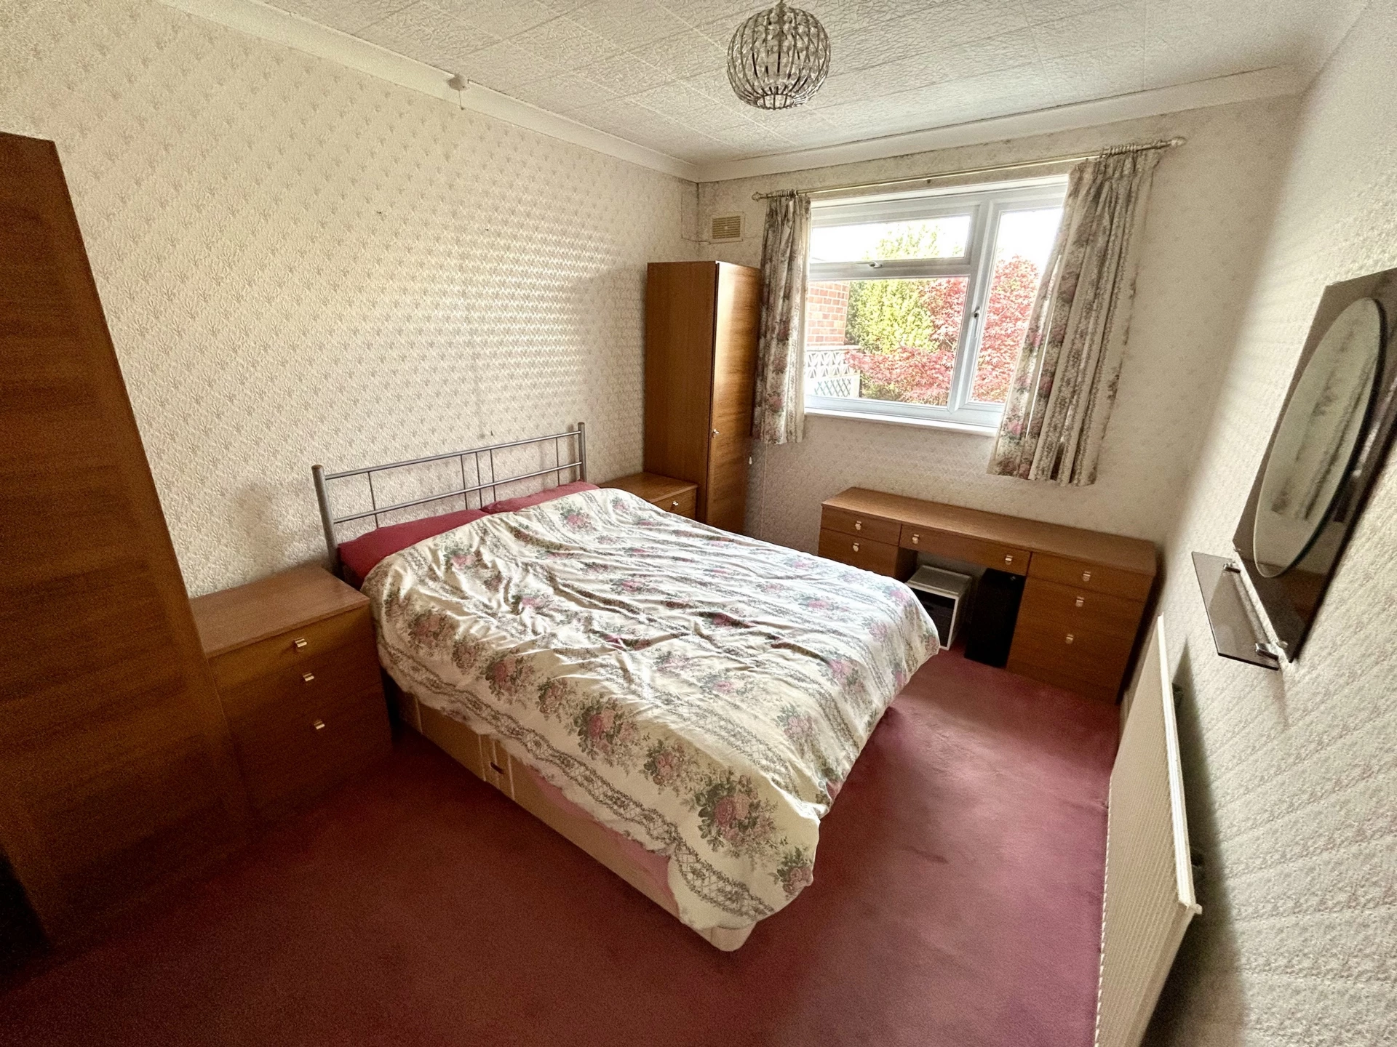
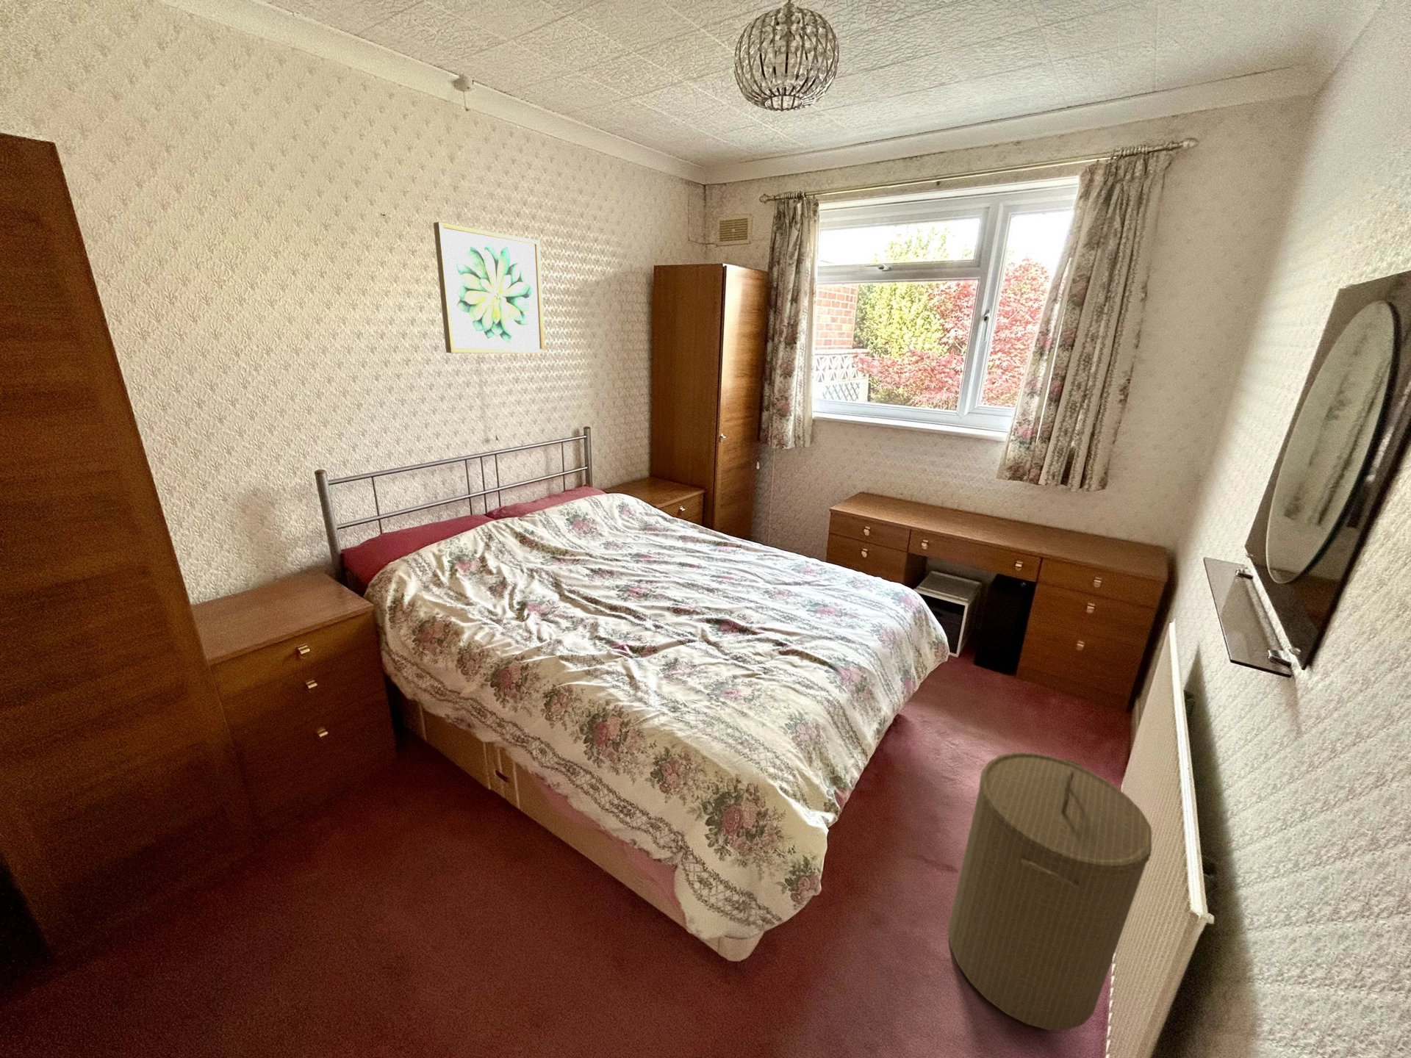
+ laundry hamper [948,751,1152,1031]
+ wall art [433,221,546,355]
